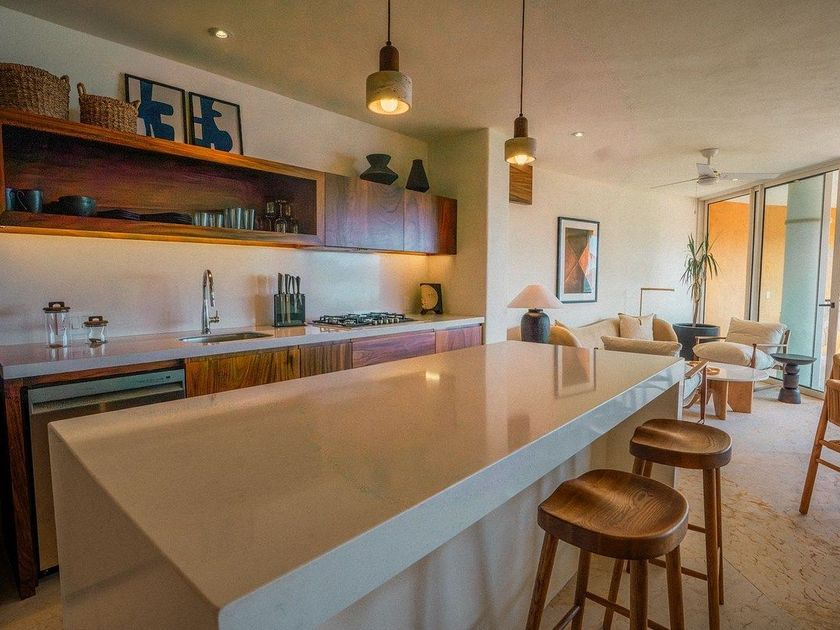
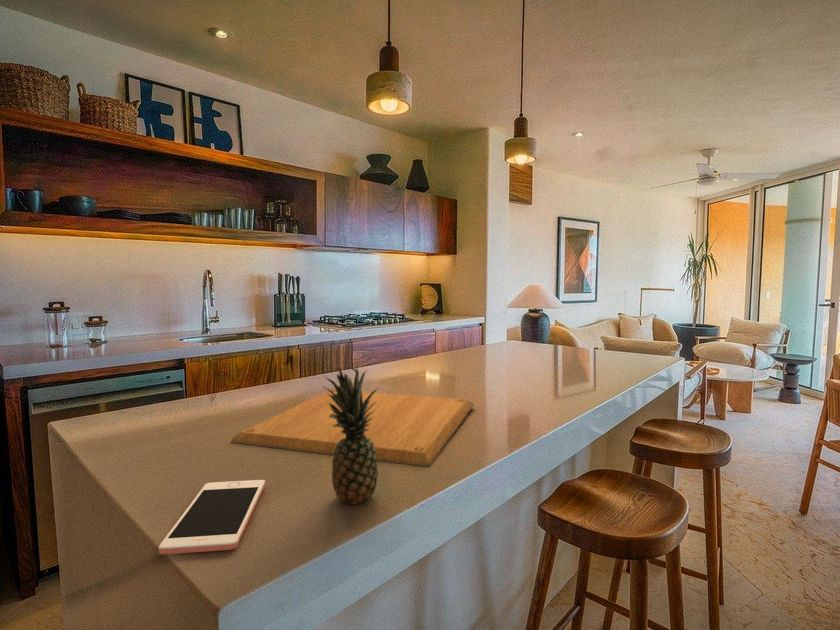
+ fruit [321,362,379,506]
+ cell phone [158,479,266,555]
+ chopping board [230,388,474,467]
